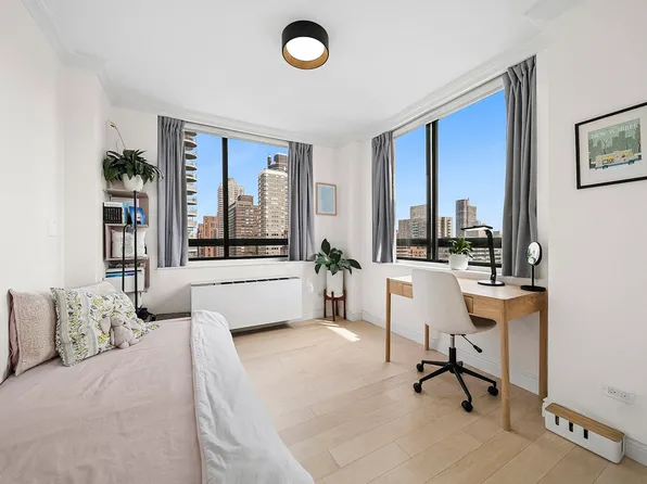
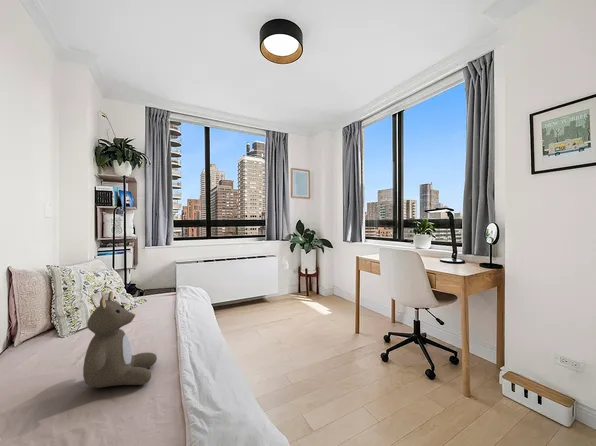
+ teddy bear [82,290,158,389]
